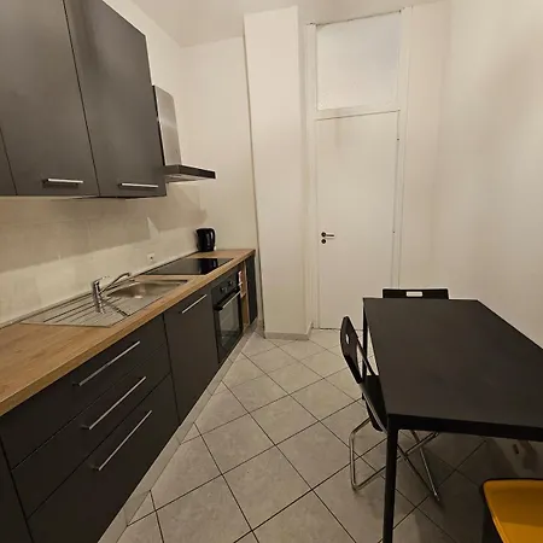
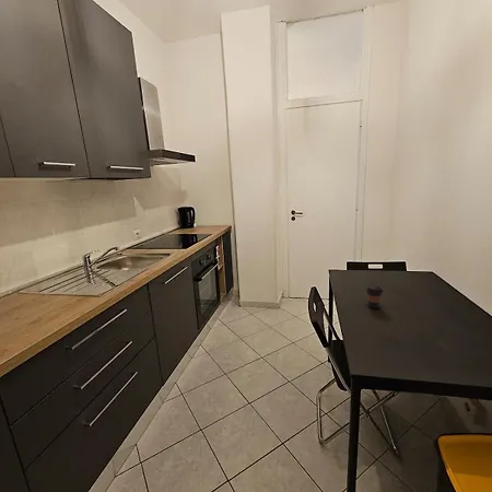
+ coffee cup [365,284,385,309]
